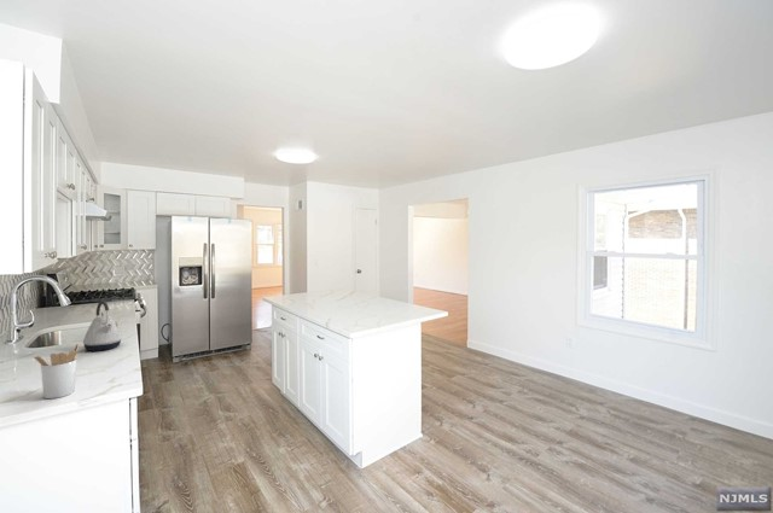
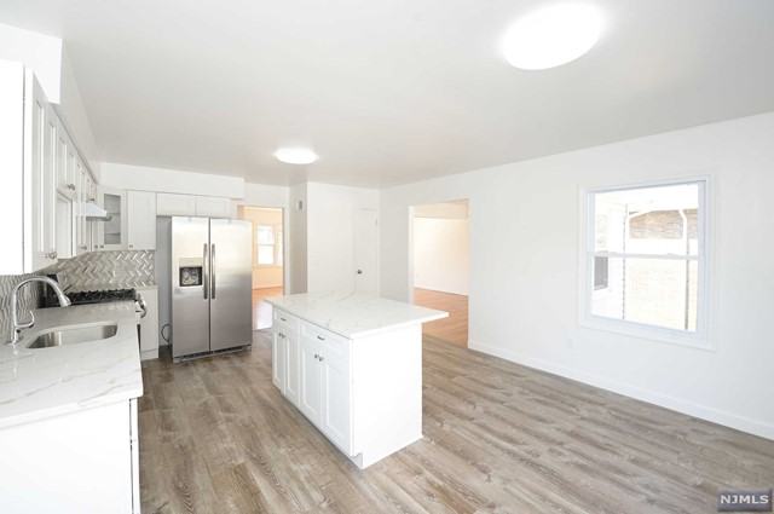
- utensil holder [33,342,81,400]
- kettle [82,299,123,352]
